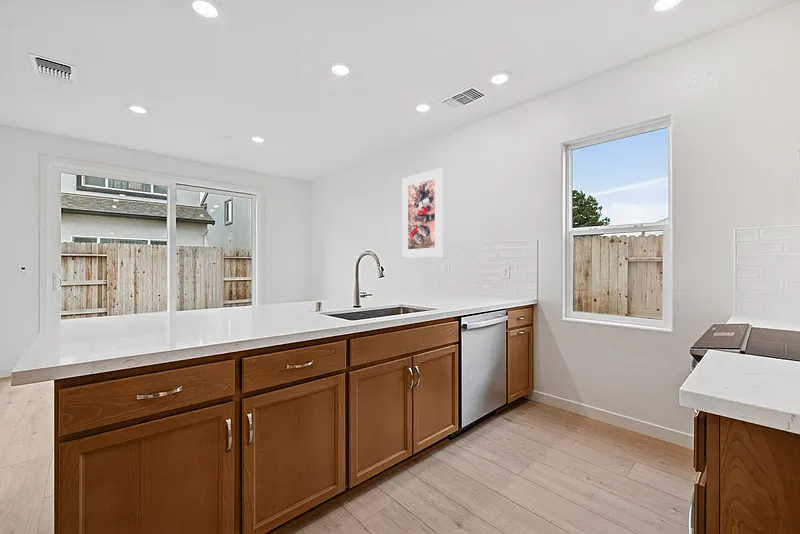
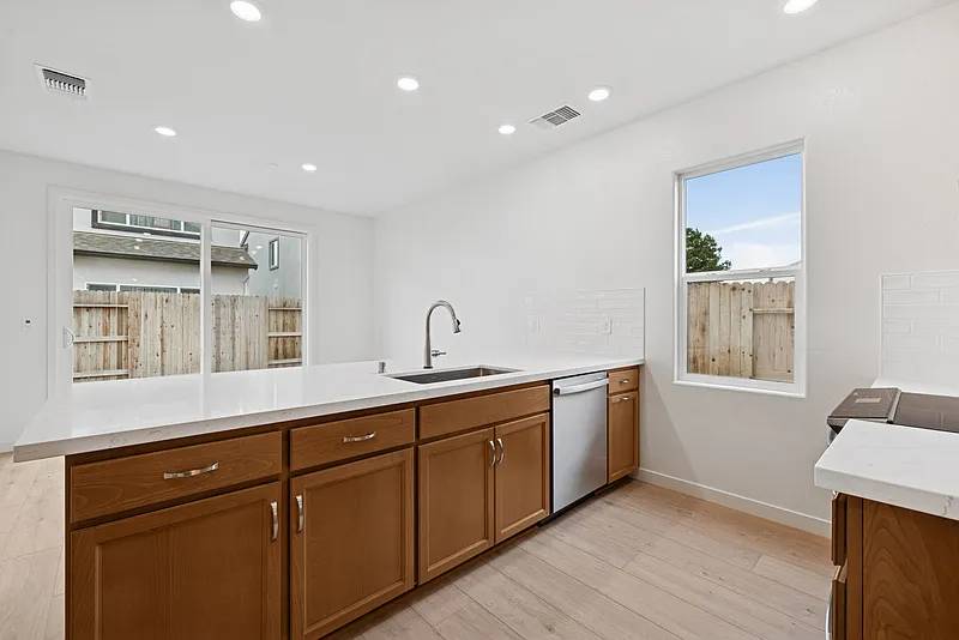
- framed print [401,167,444,259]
